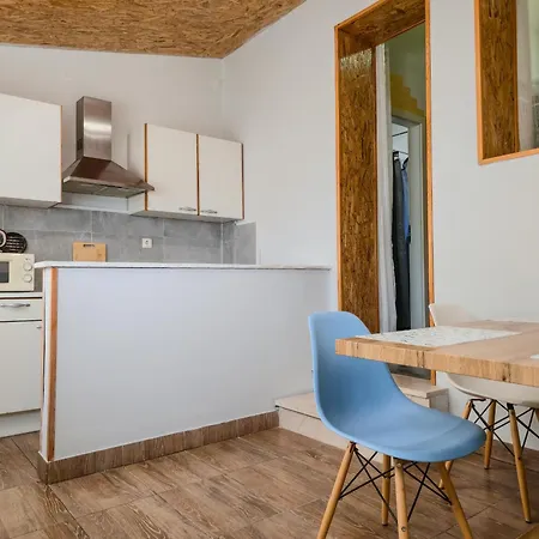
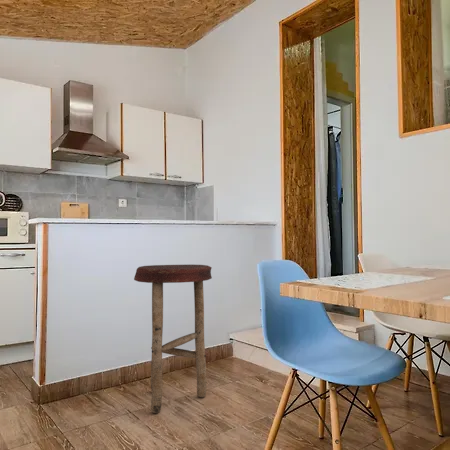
+ stool [133,264,213,414]
